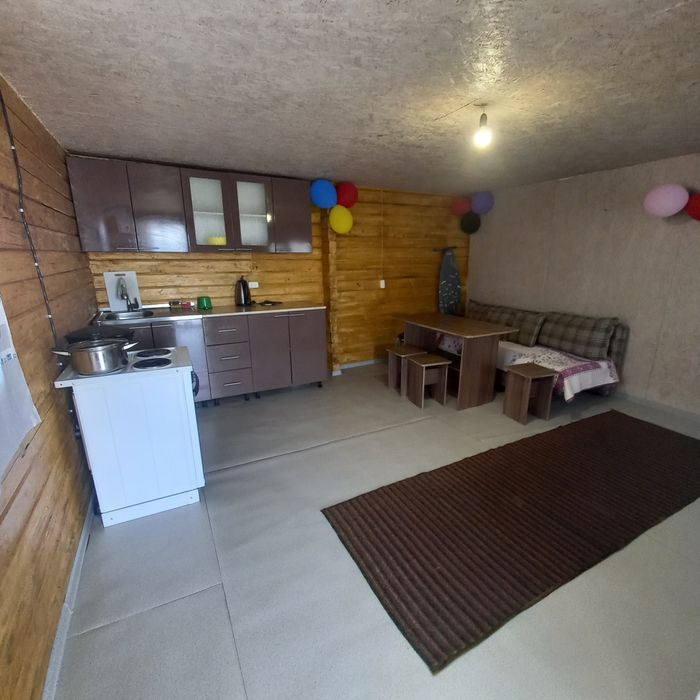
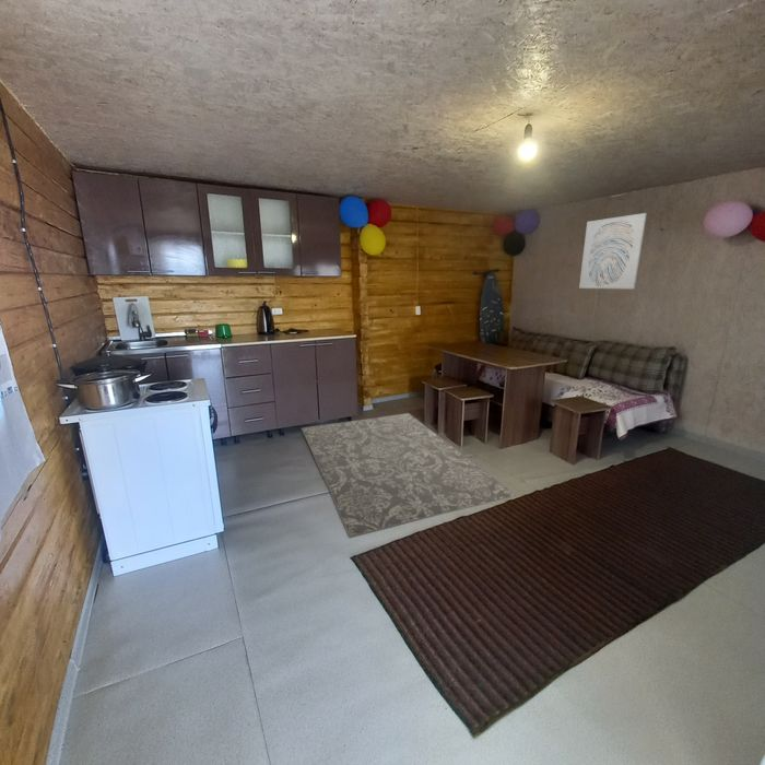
+ rug [301,412,518,539]
+ wall art [578,212,648,290]
